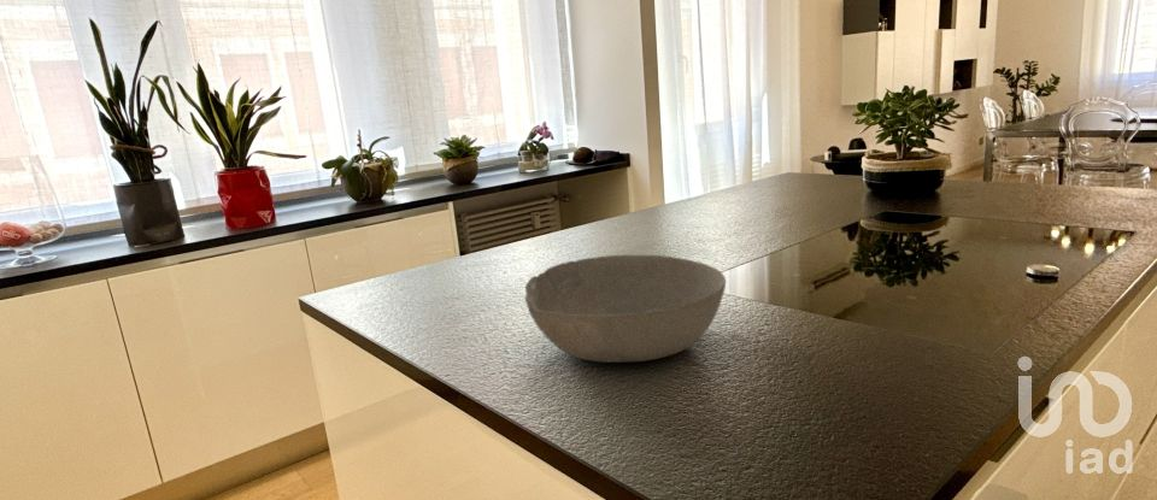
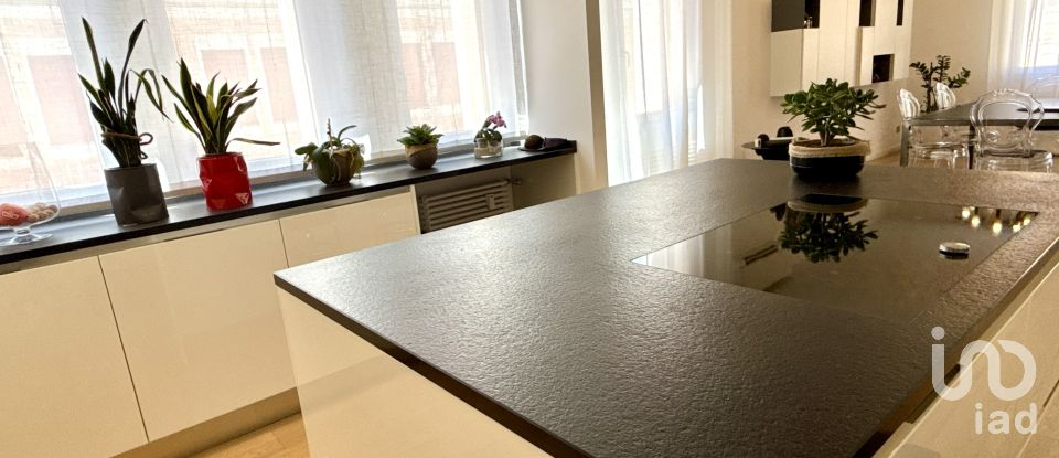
- bowl [524,254,727,364]
